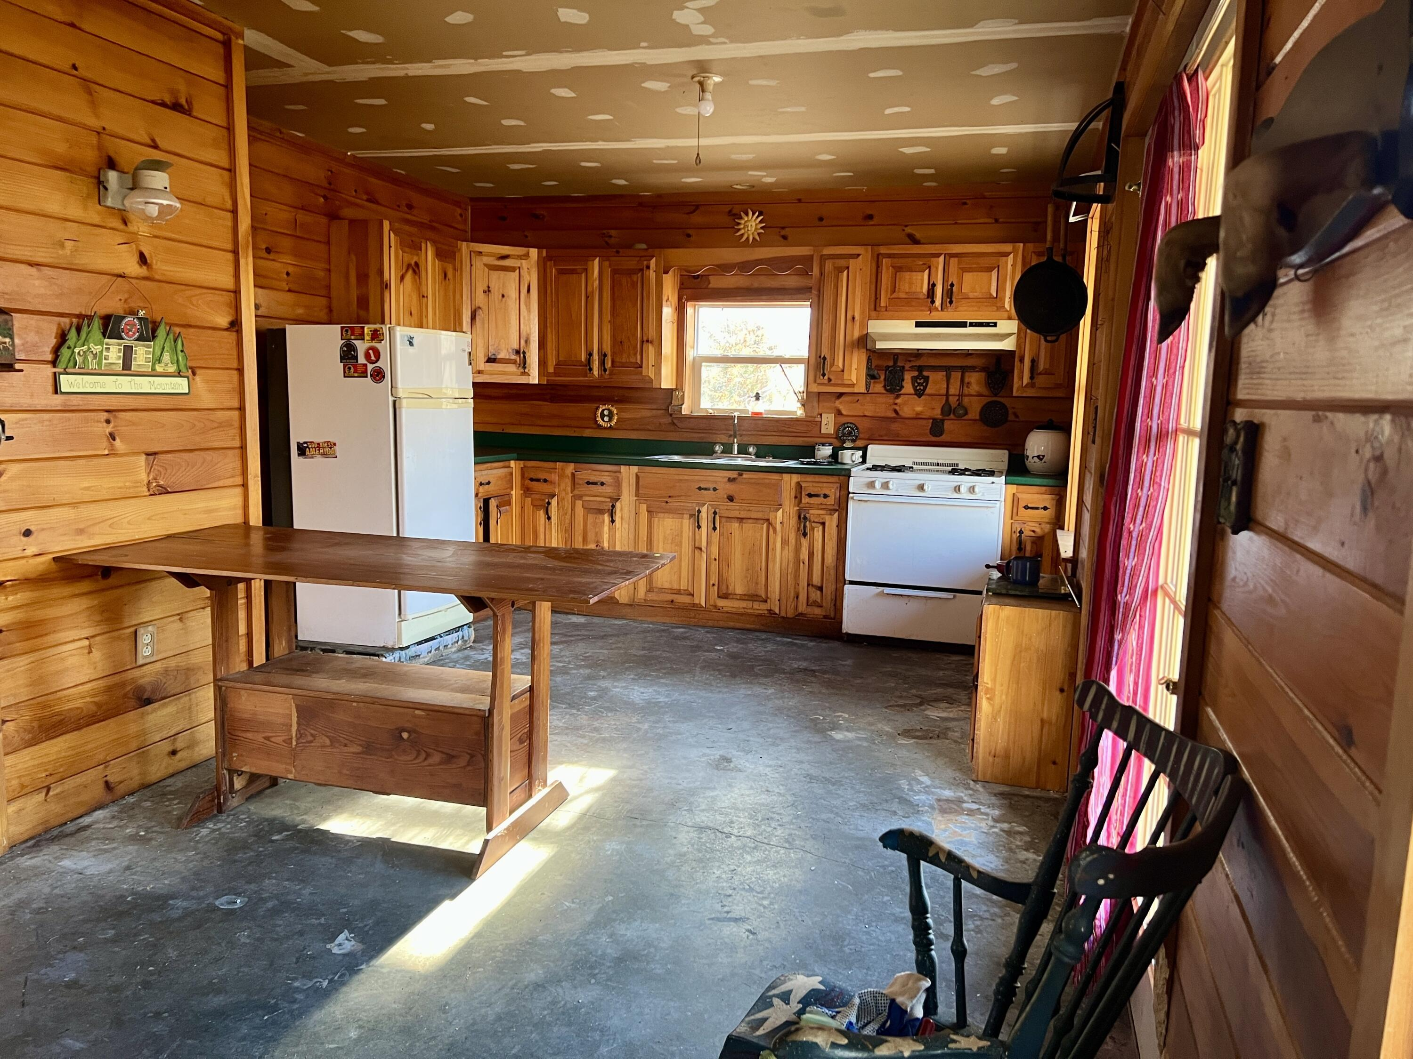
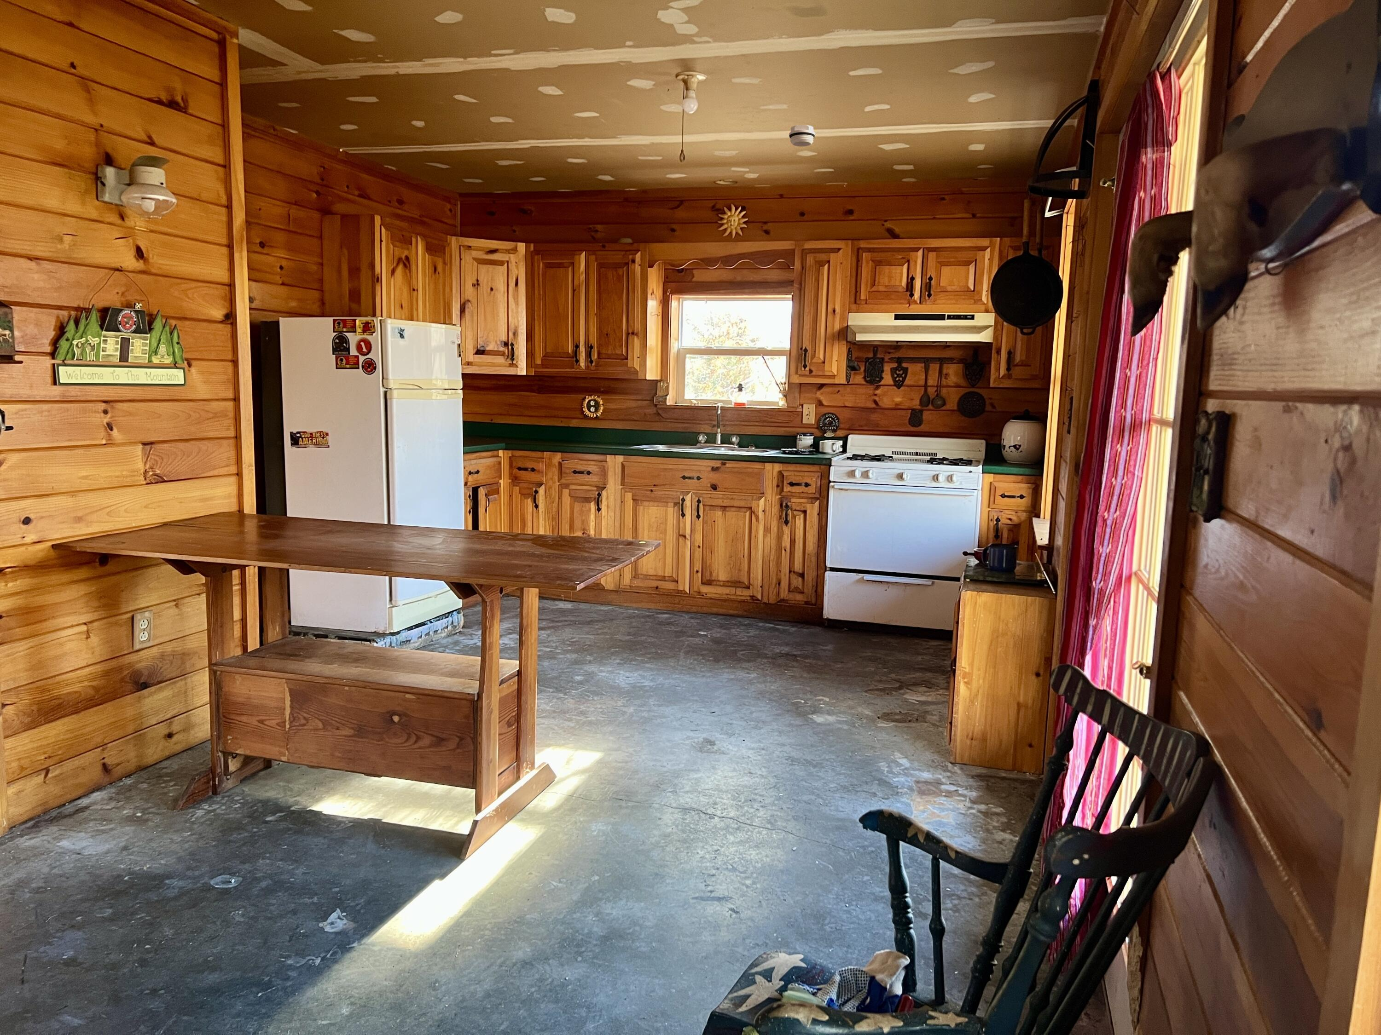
+ smoke detector [788,125,816,147]
